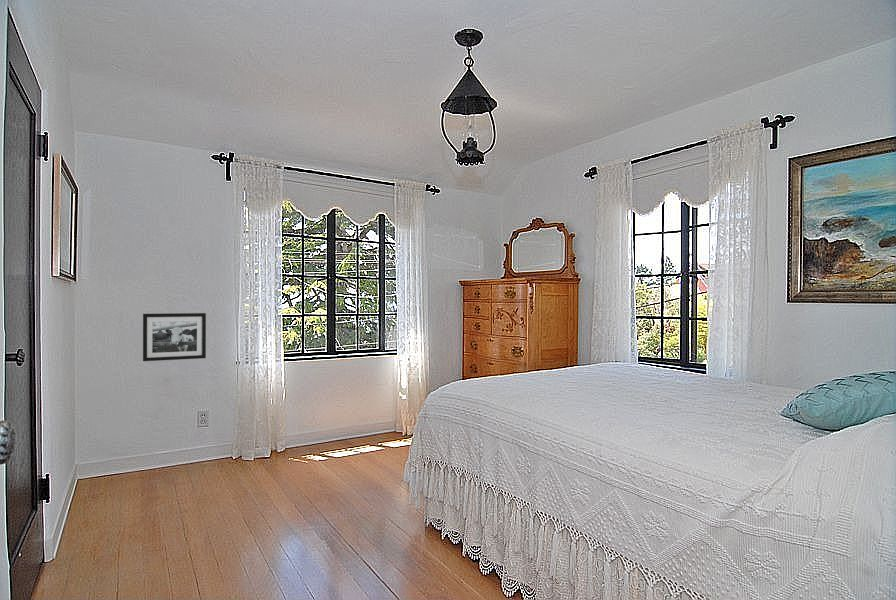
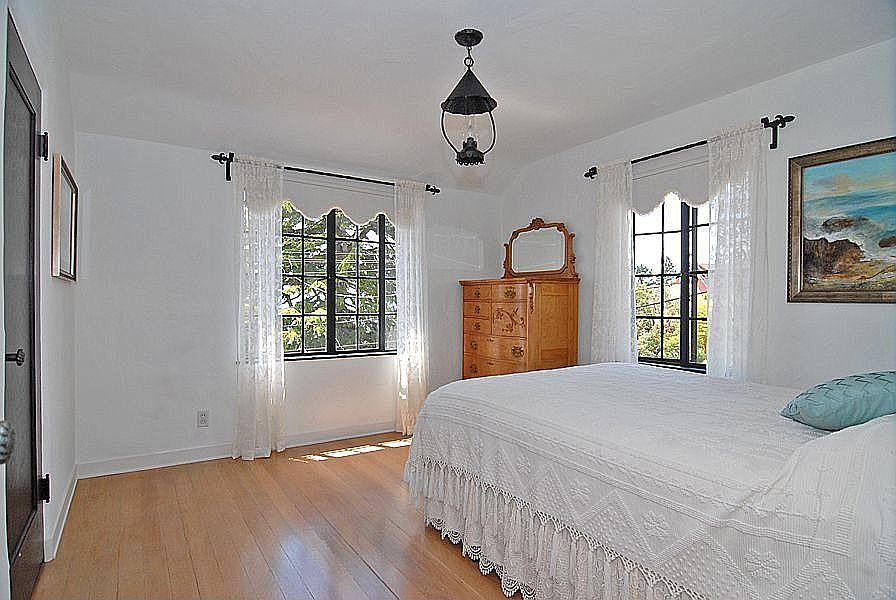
- picture frame [142,312,207,362]
